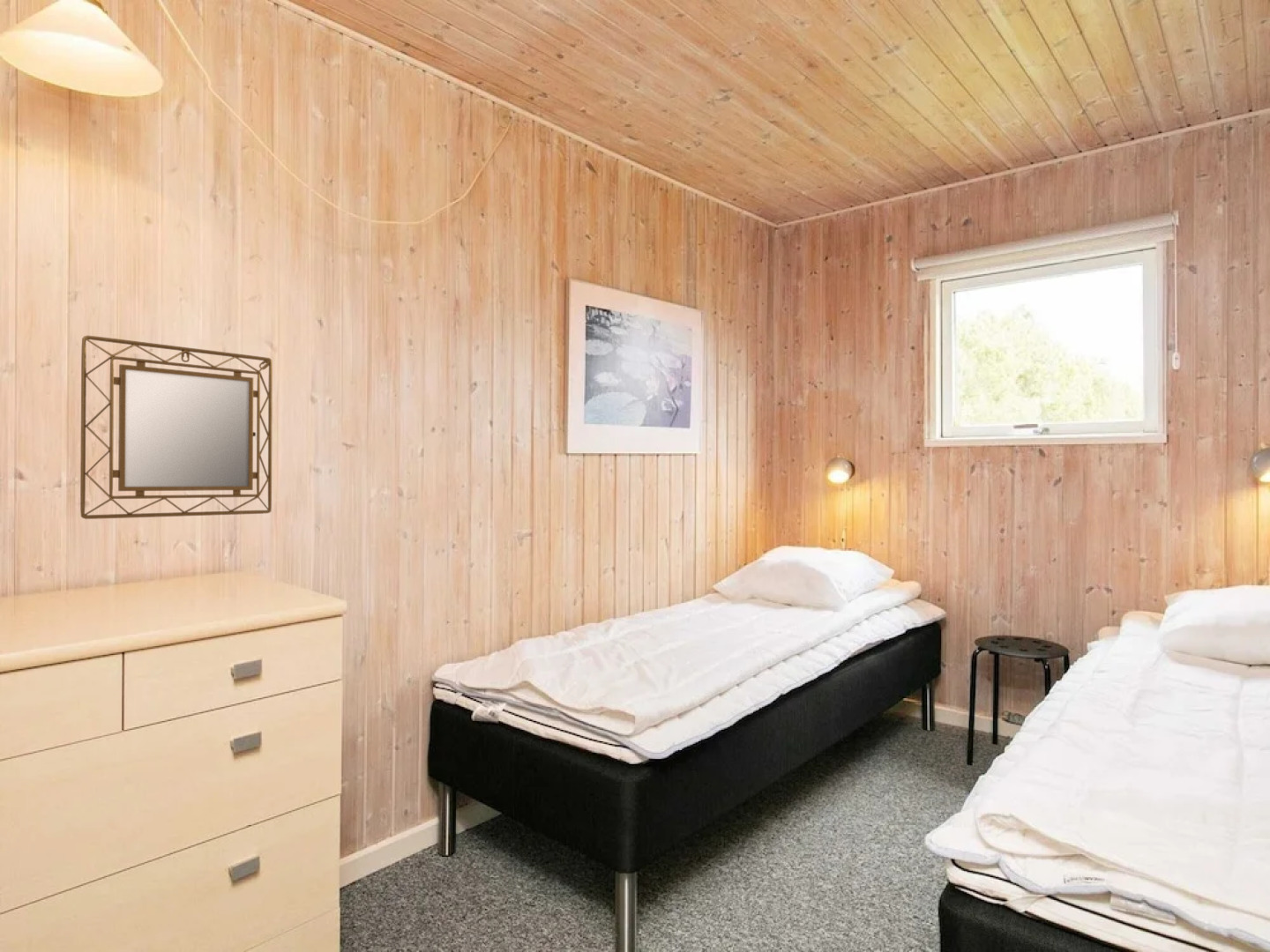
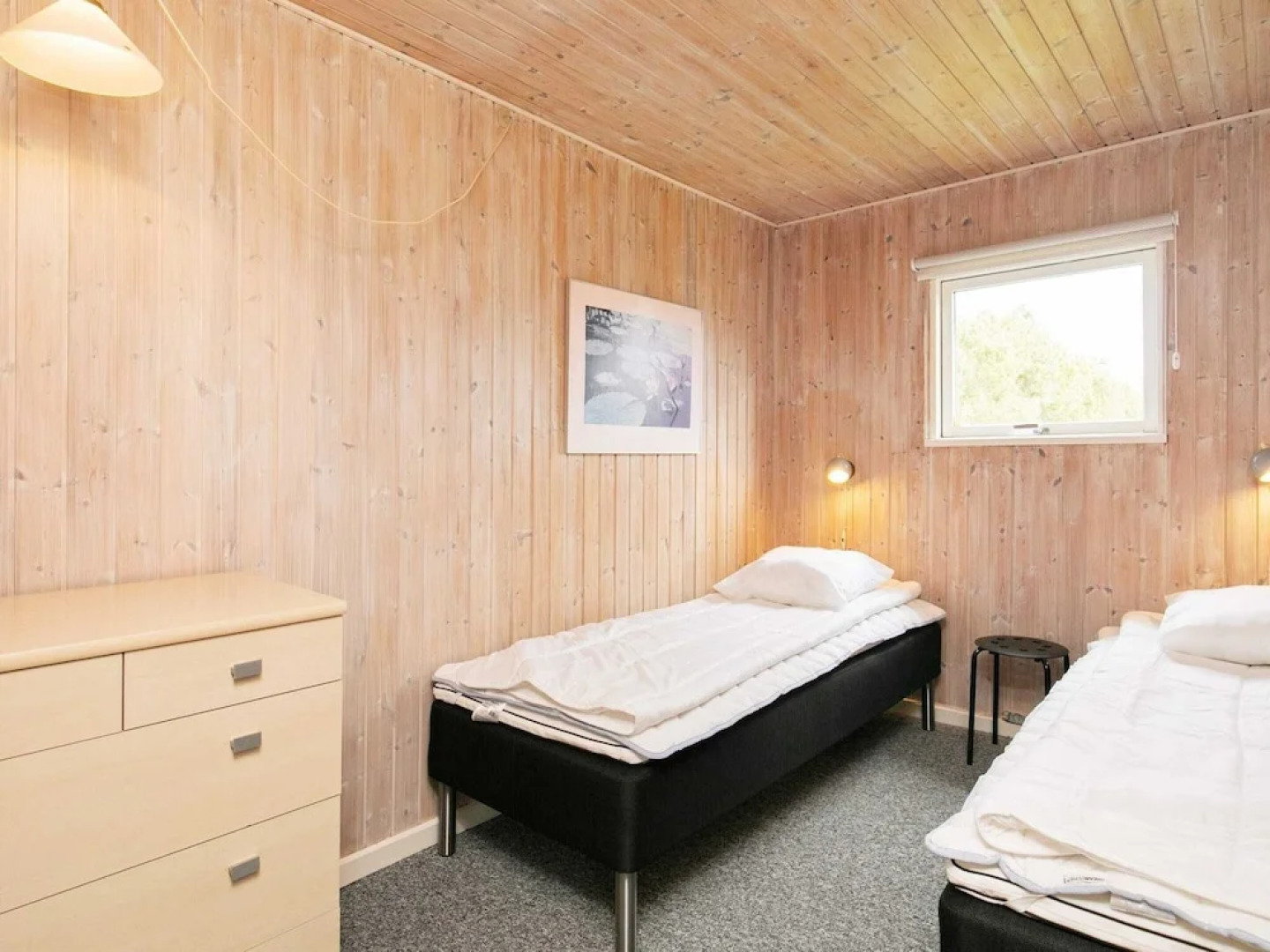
- home mirror [79,335,273,520]
